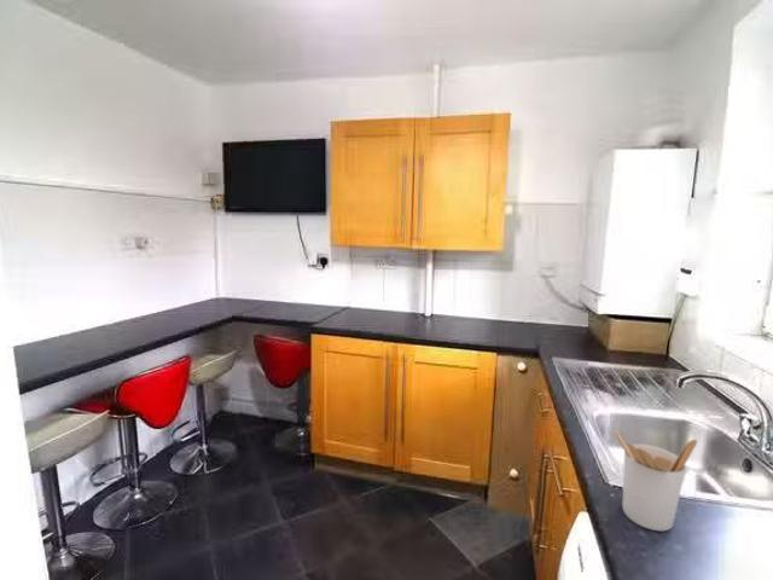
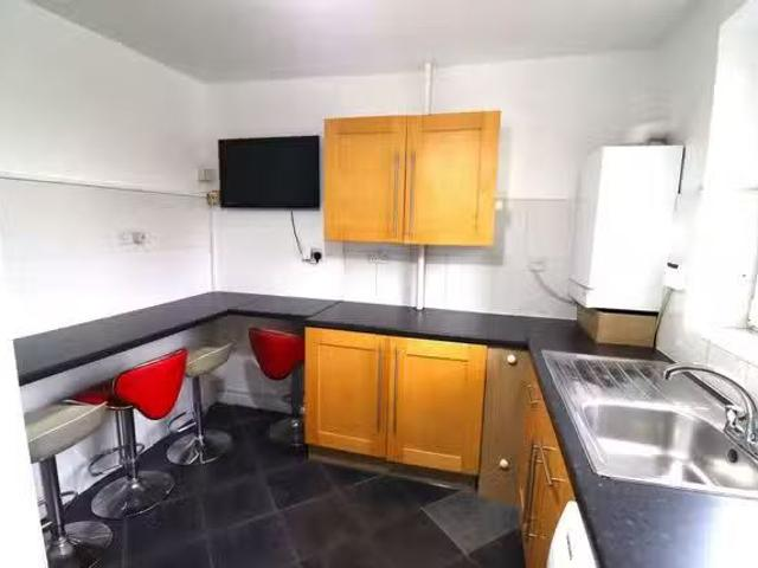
- utensil holder [614,429,698,532]
